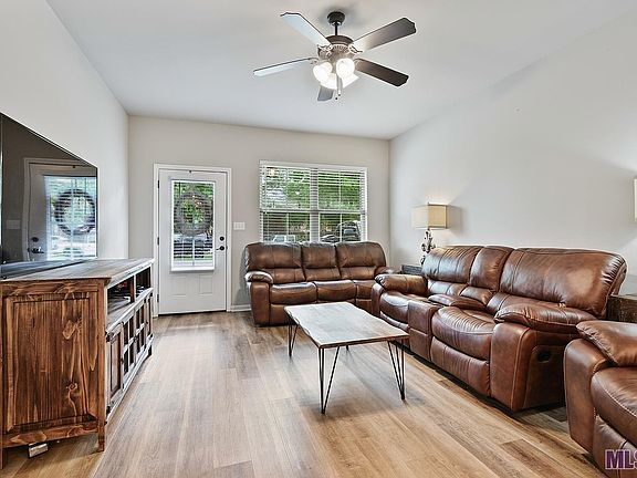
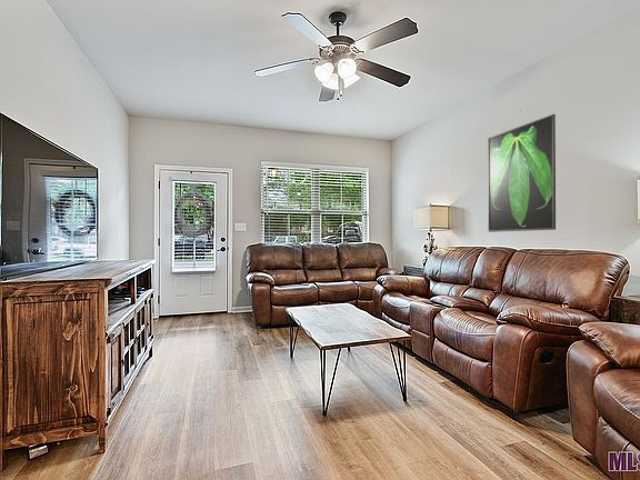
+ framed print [487,113,557,233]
